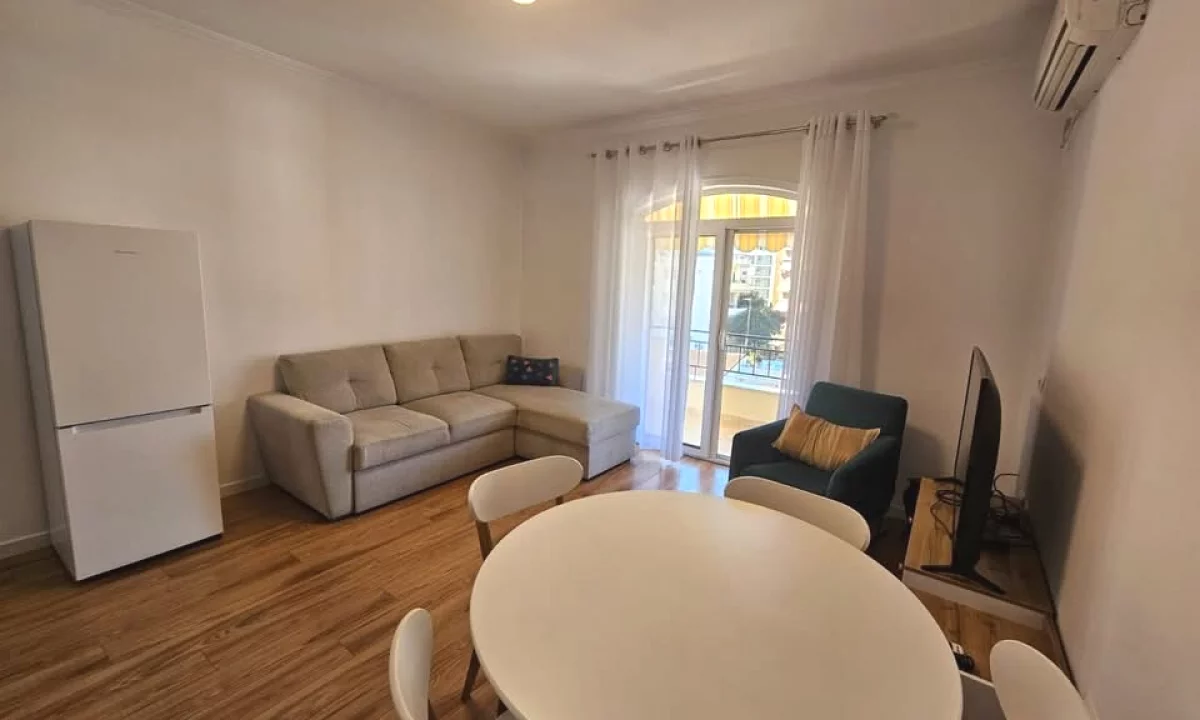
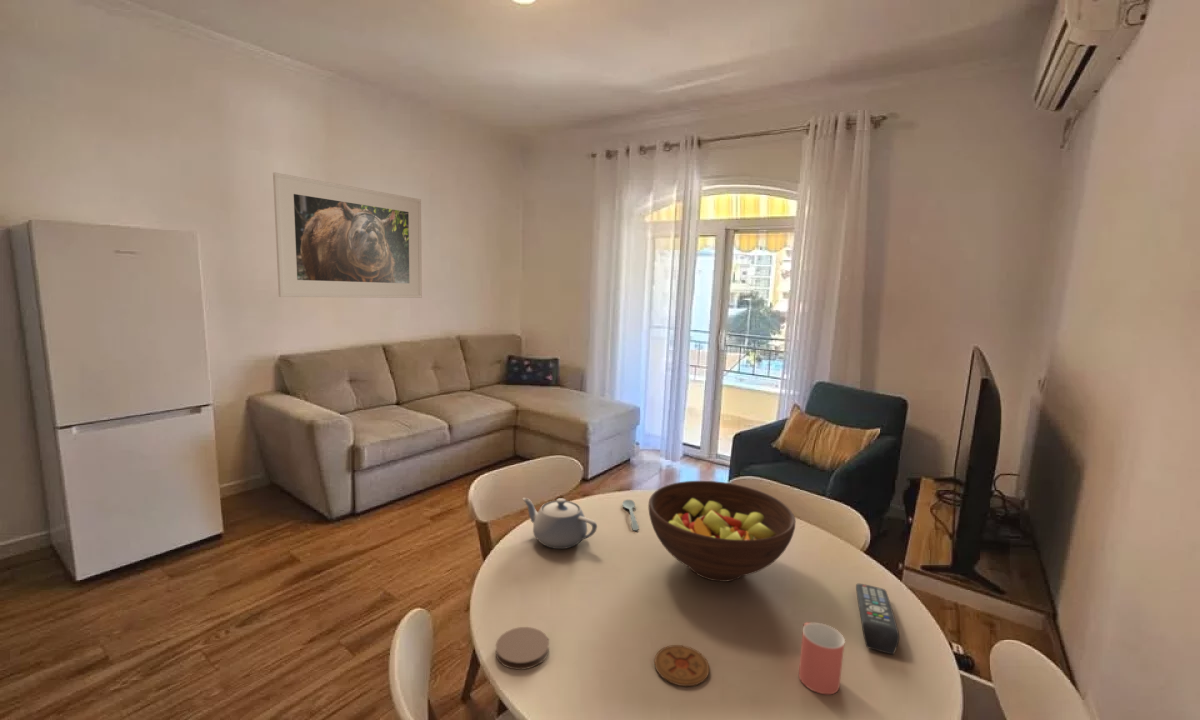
+ coaster [495,626,550,671]
+ cup [798,622,846,695]
+ remote control [855,583,900,655]
+ spoon [622,499,640,532]
+ teapot [522,497,598,550]
+ fruit bowl [647,480,797,583]
+ coaster [653,644,710,687]
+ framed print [272,172,423,299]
